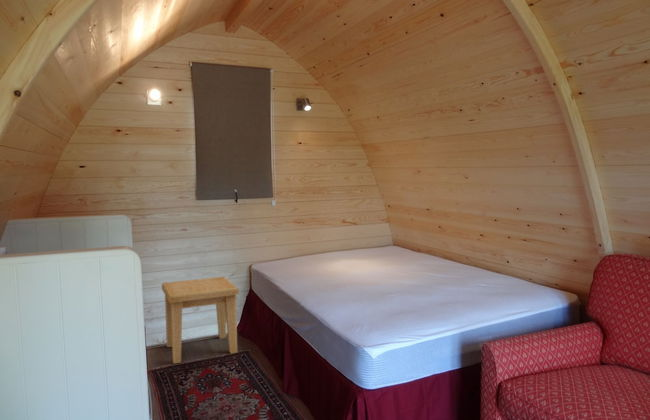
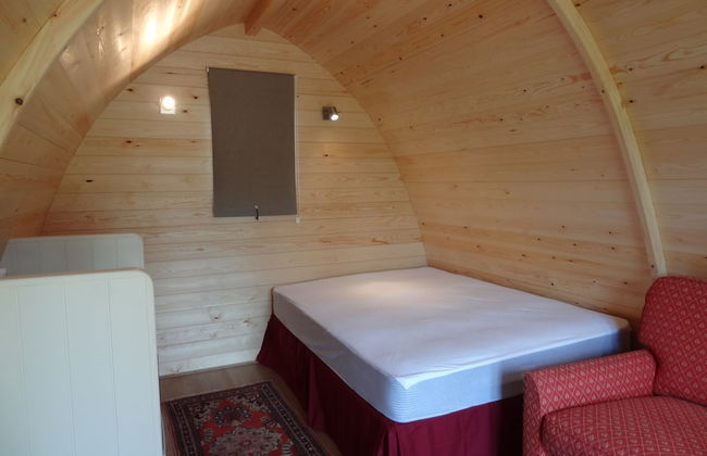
- side table [161,276,240,364]
